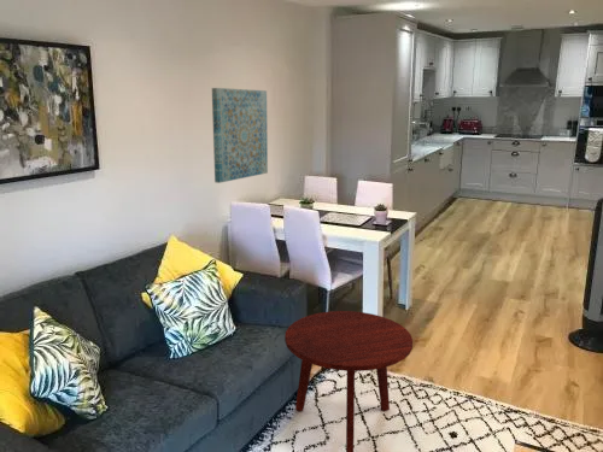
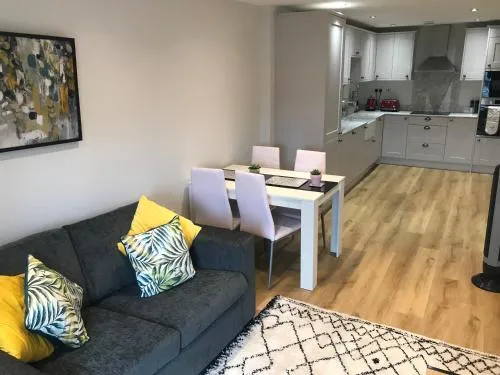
- side table [283,310,414,452]
- wall art [211,87,269,184]
